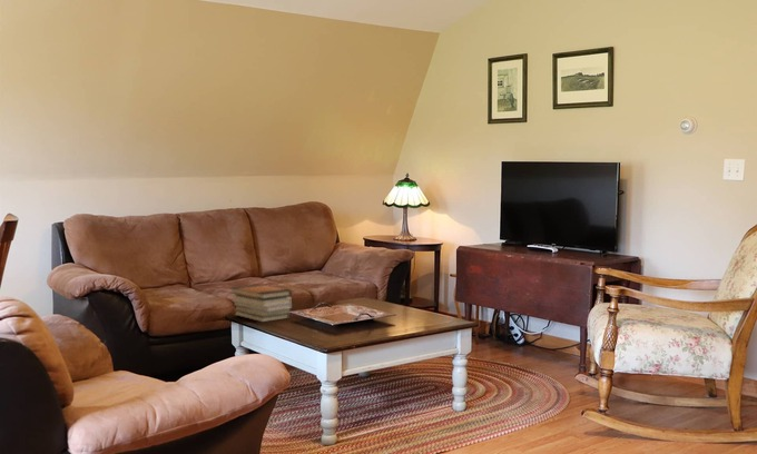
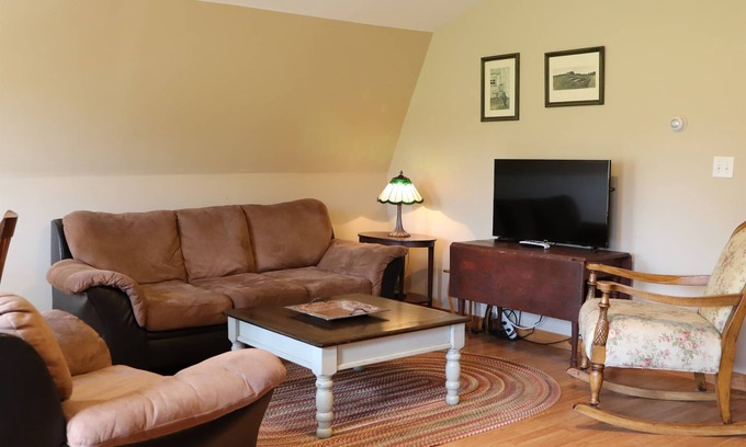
- book stack [228,284,293,323]
